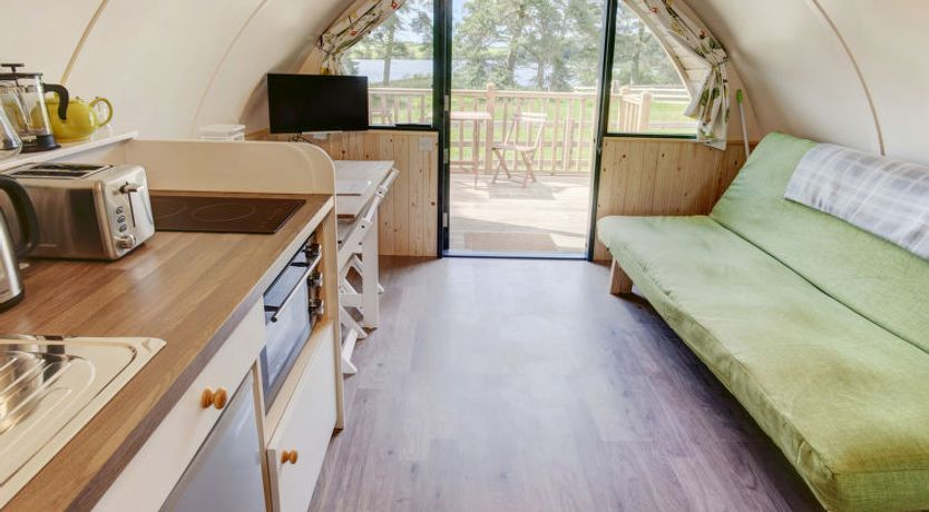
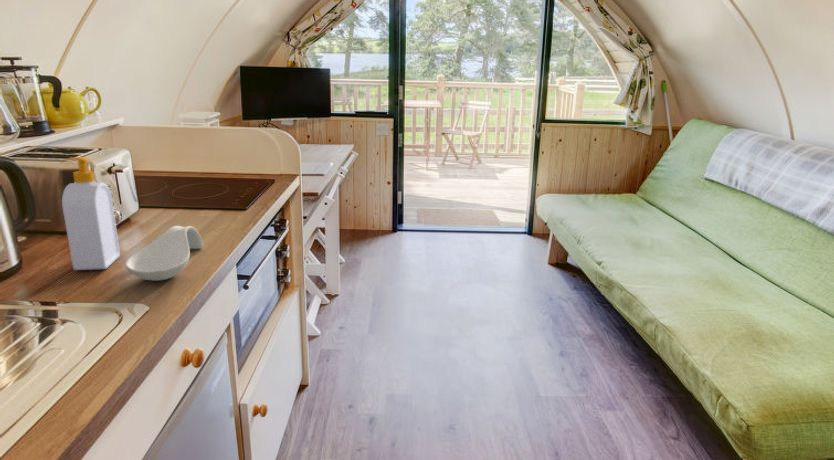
+ soap bottle [59,156,121,271]
+ spoon rest [124,225,204,282]
